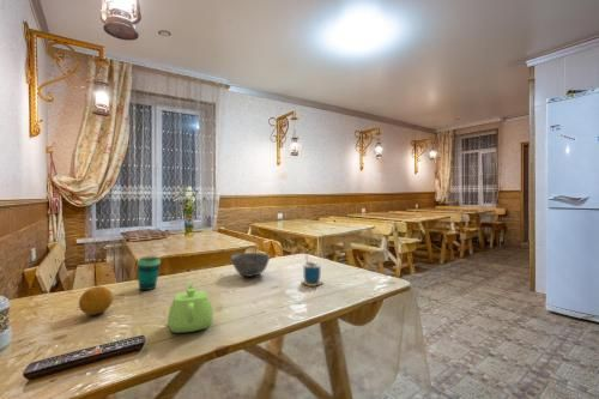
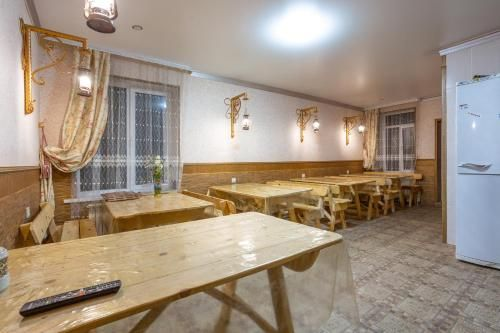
- bowl [230,252,272,278]
- cup [135,255,162,291]
- fruit [78,285,114,316]
- teapot [167,282,214,333]
- cup [300,252,325,288]
